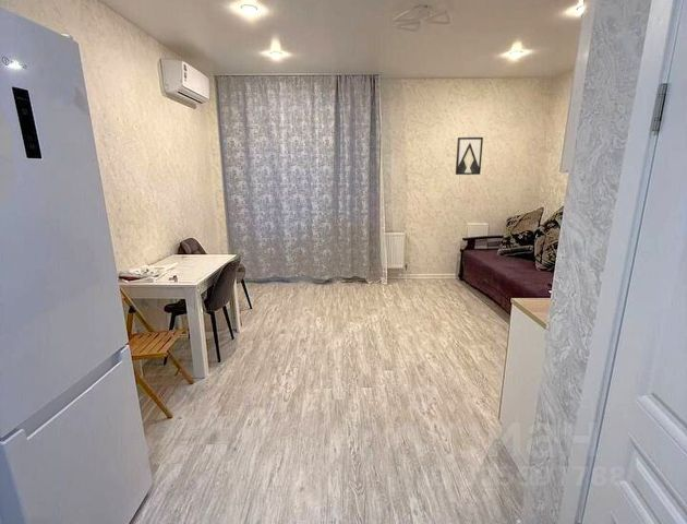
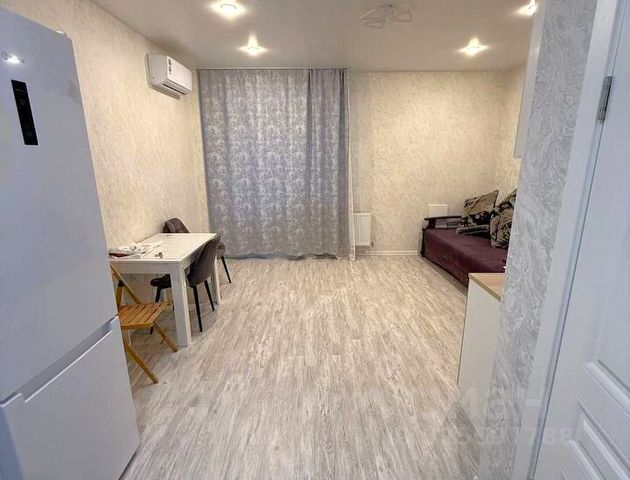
- wall art [455,136,484,176]
